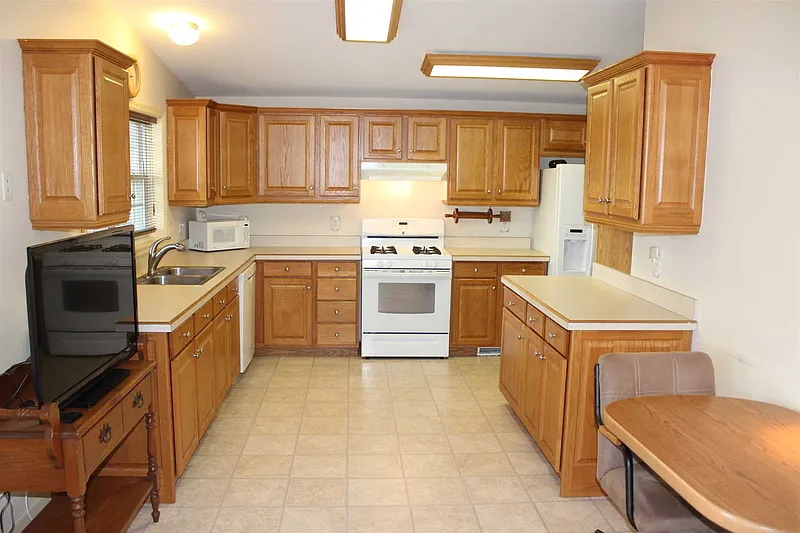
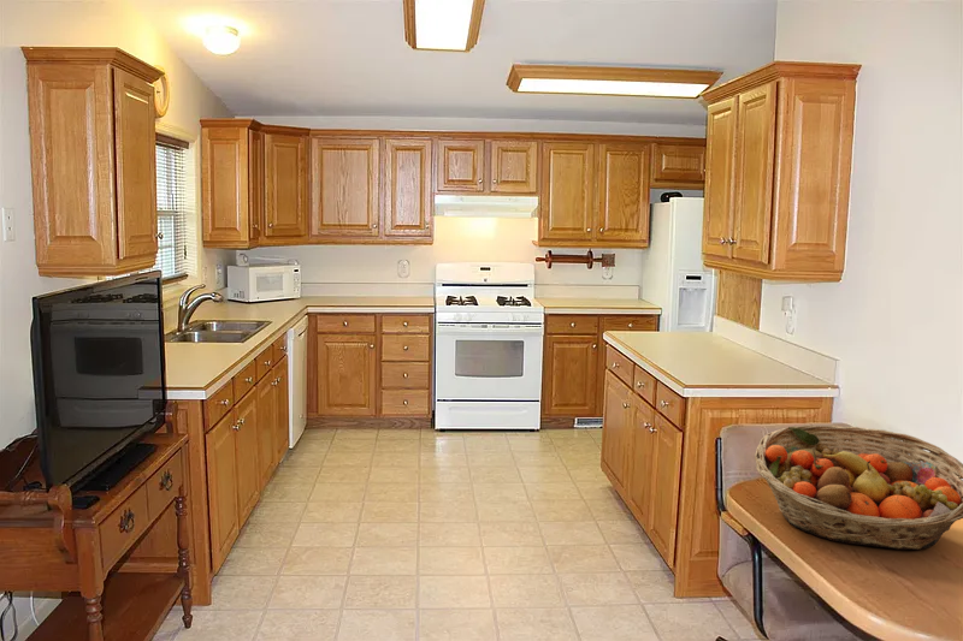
+ fruit basket [754,425,963,551]
